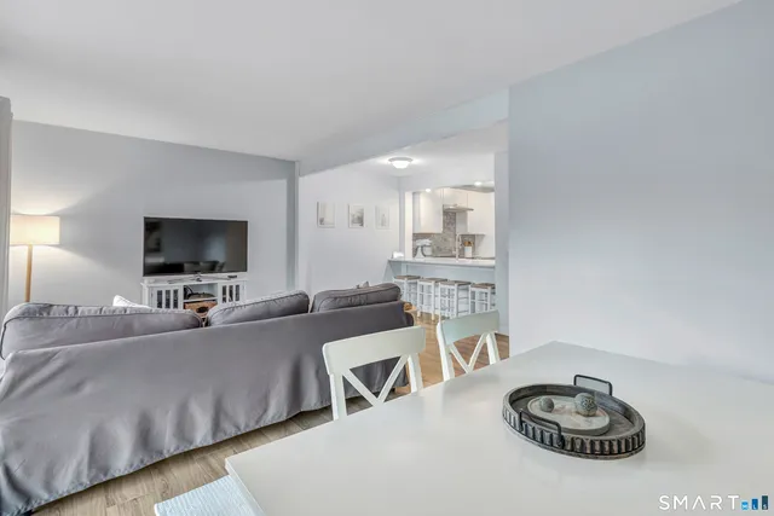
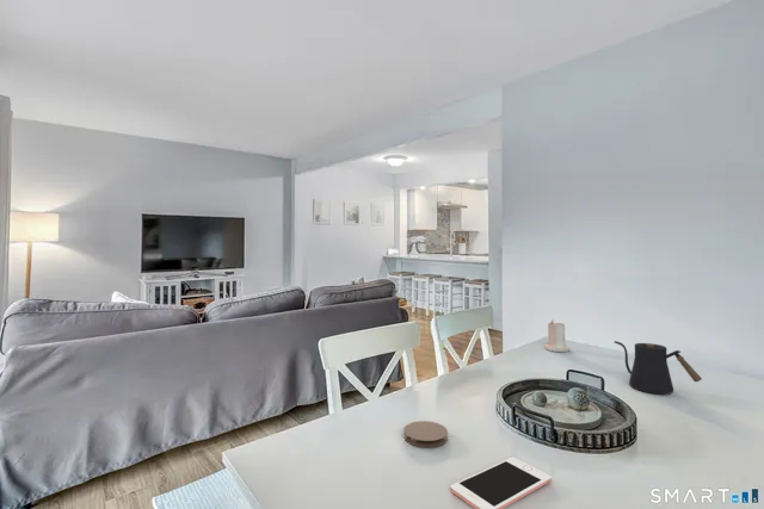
+ coaster [402,420,449,448]
+ kettle [614,340,703,396]
+ cell phone [449,457,553,509]
+ candle [543,318,571,353]
